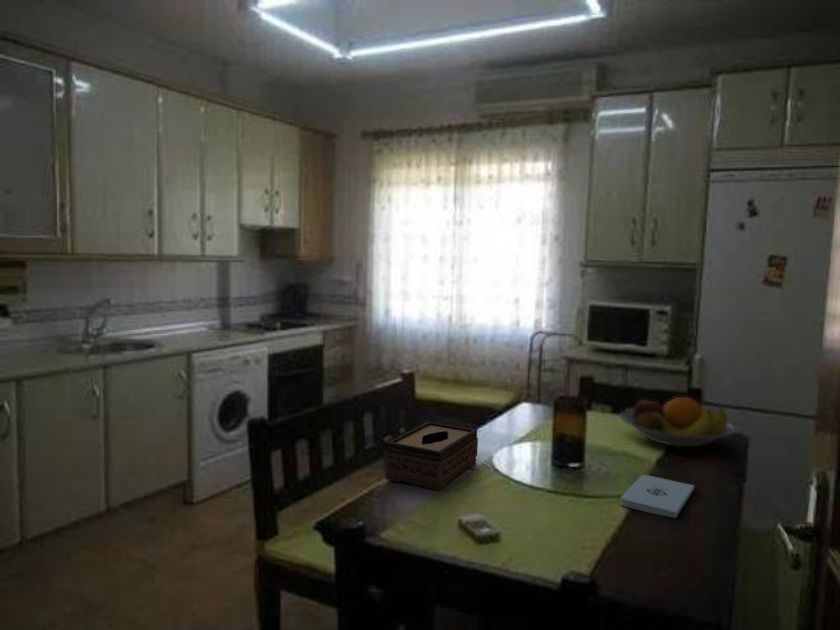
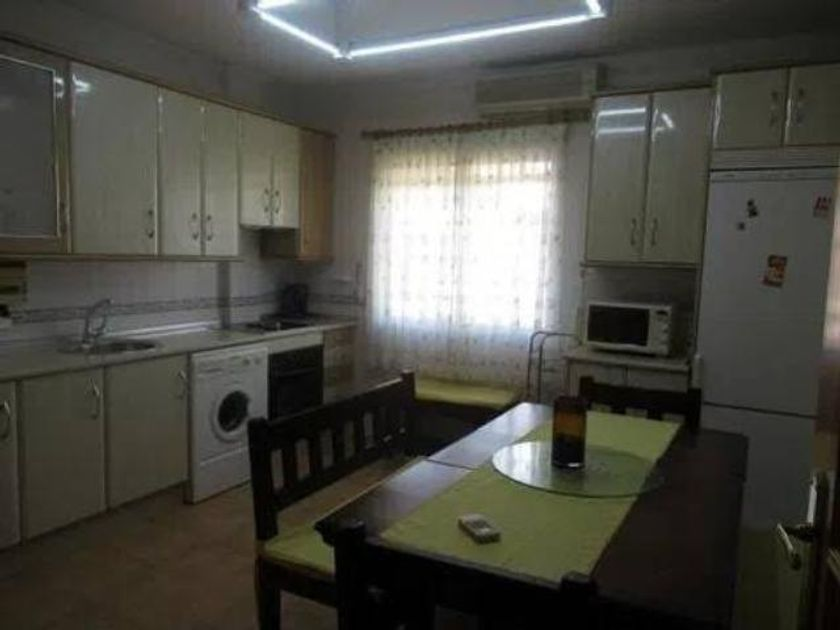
- fruit bowl [619,394,736,448]
- notepad [619,474,695,519]
- tissue box [383,421,479,492]
